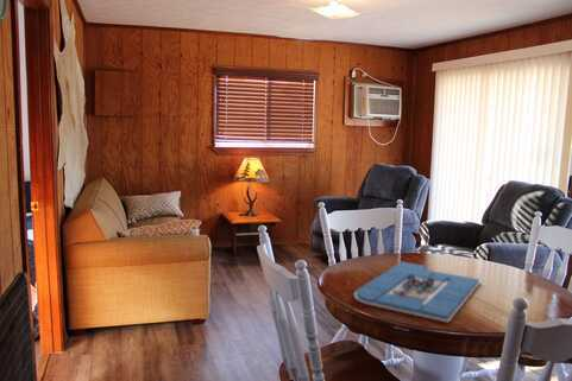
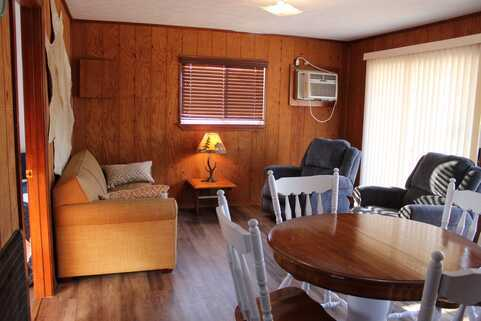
- board game [353,261,482,324]
